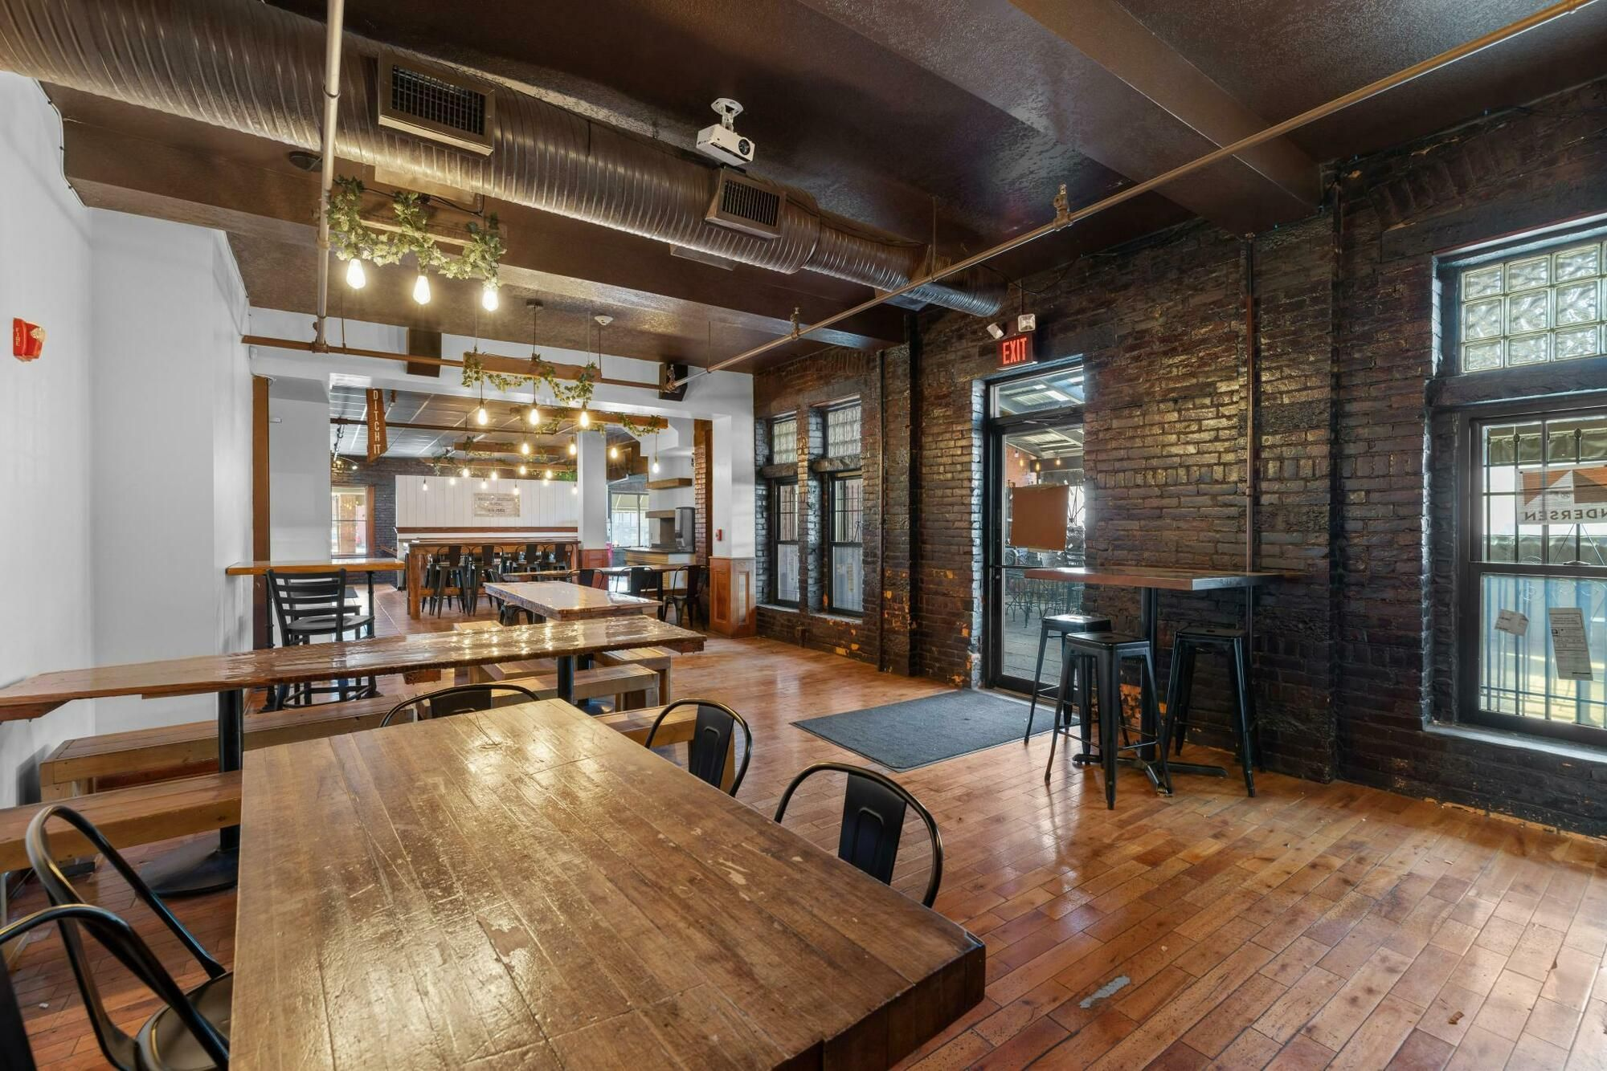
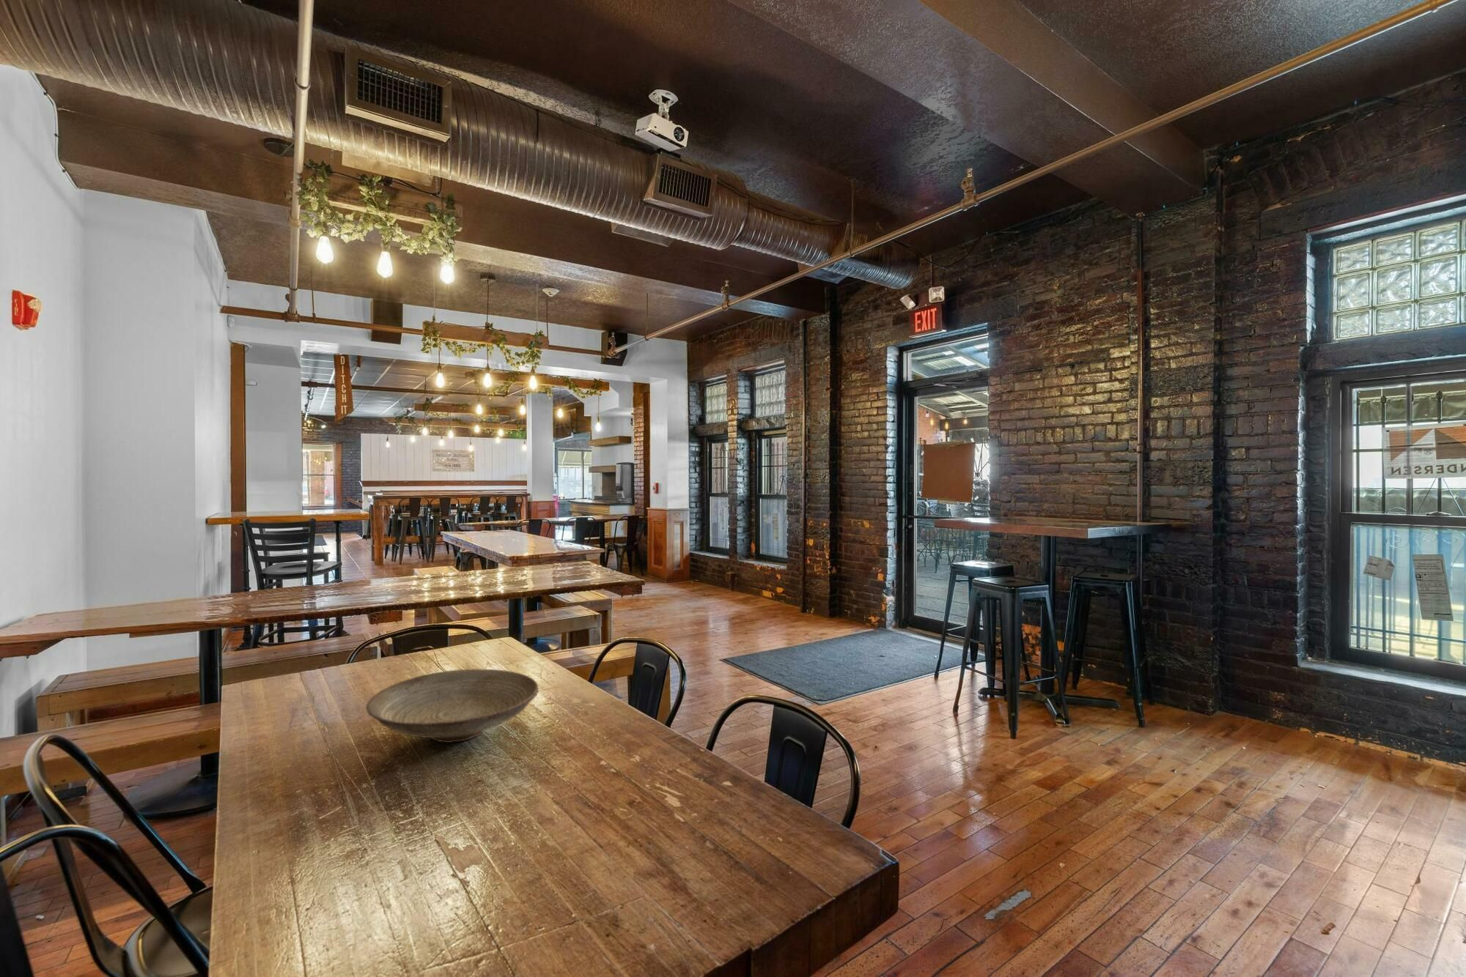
+ decorative bowl [365,668,540,744]
